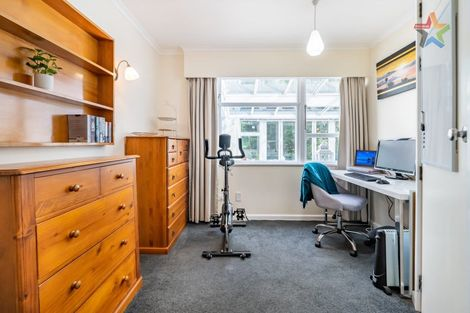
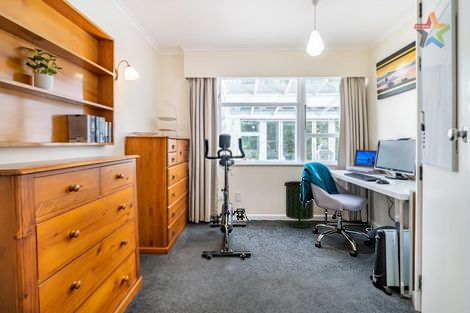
+ trash can [283,180,314,229]
